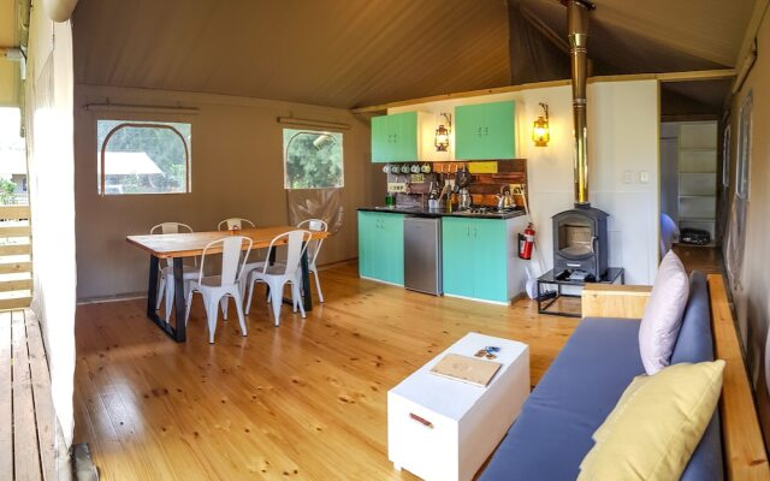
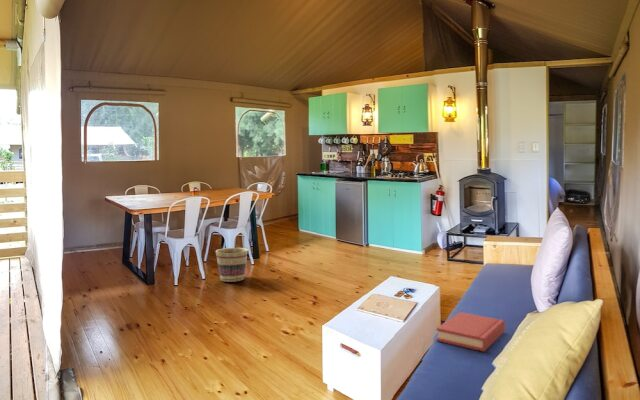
+ hardback book [436,311,506,353]
+ basket [215,247,249,283]
